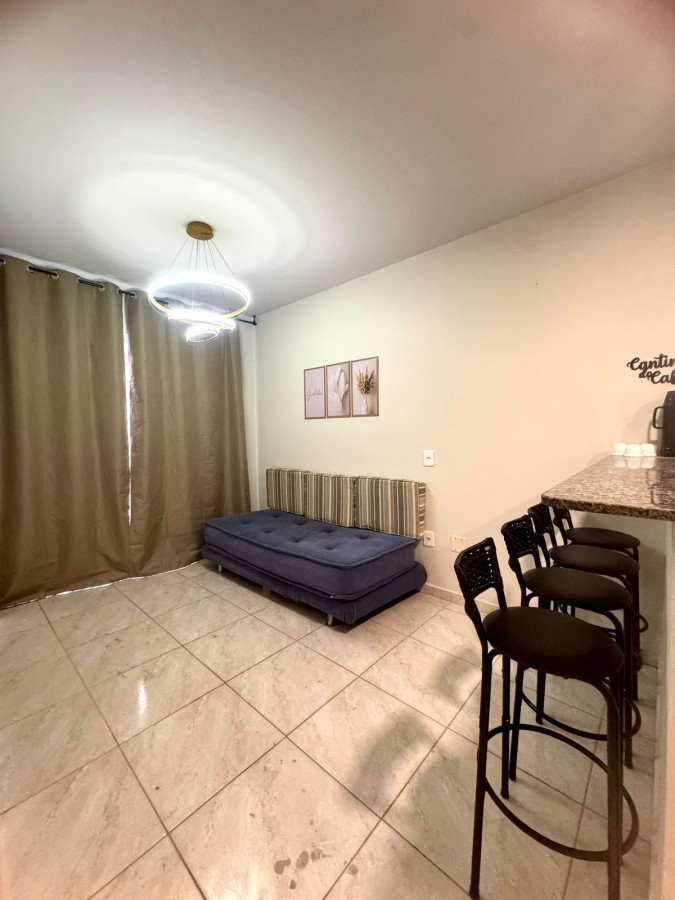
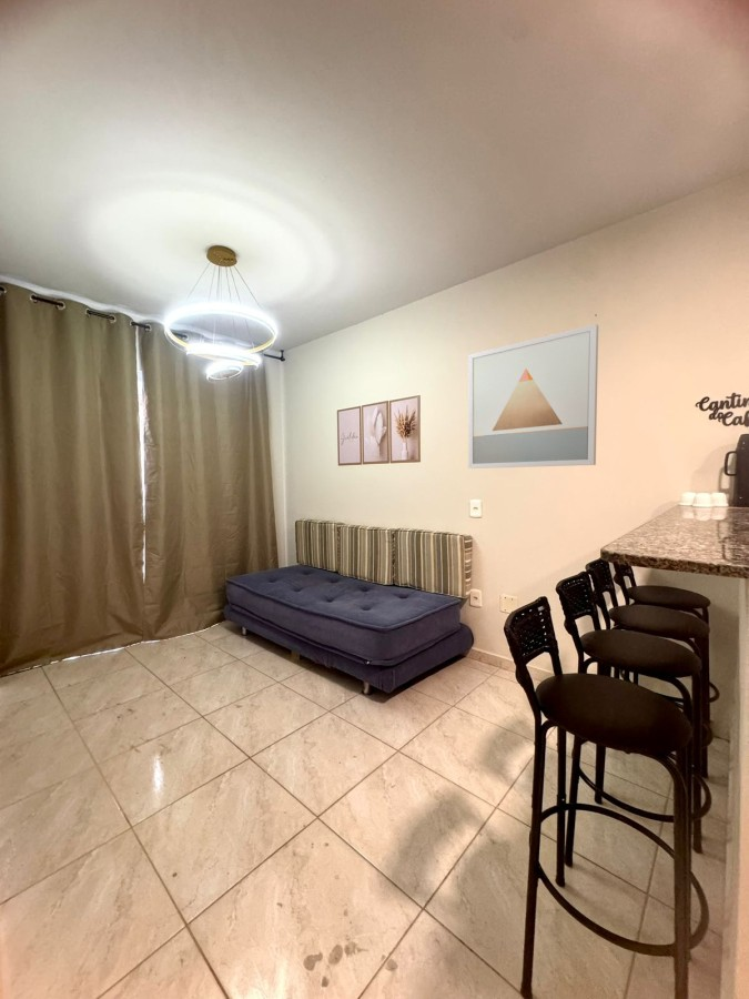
+ wall art [467,323,599,470]
